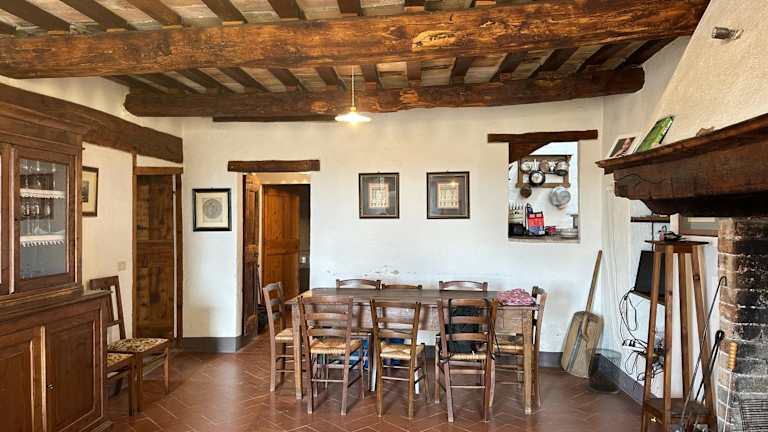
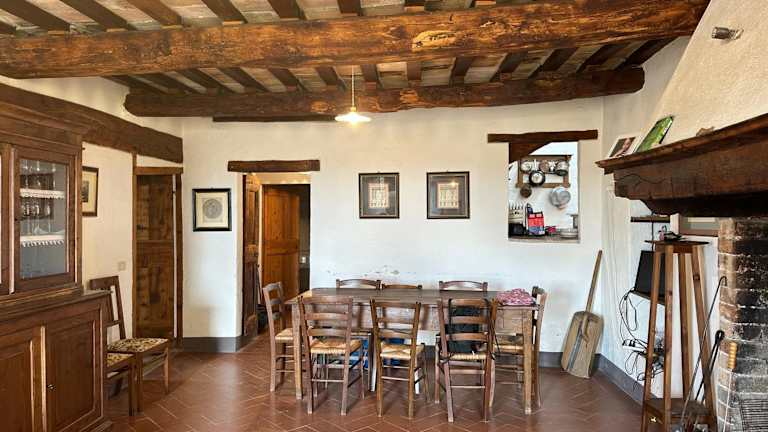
- waste bin [583,347,623,395]
